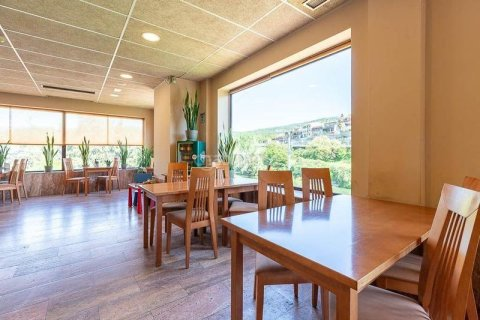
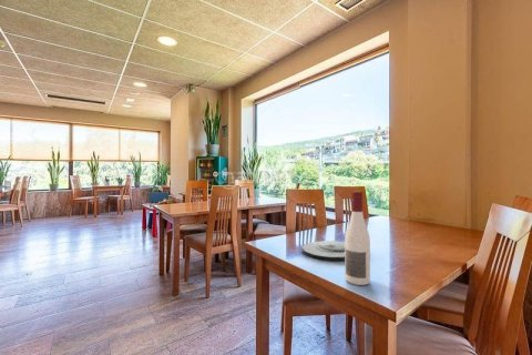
+ plate [301,240,345,262]
+ alcohol [344,191,371,286]
